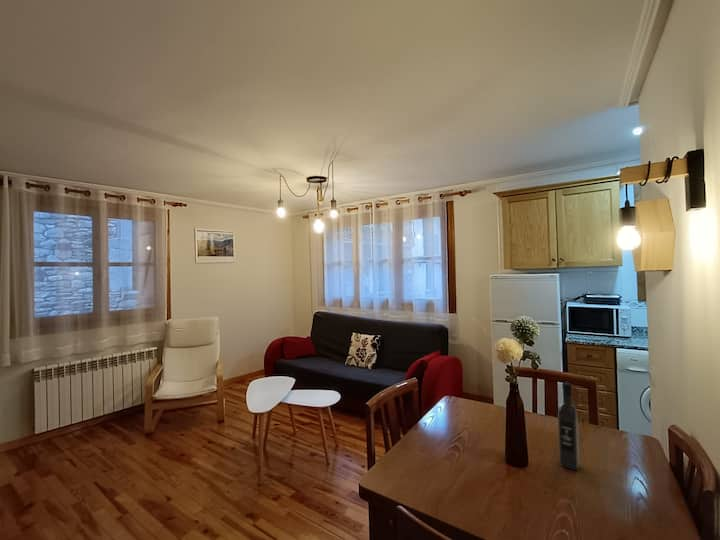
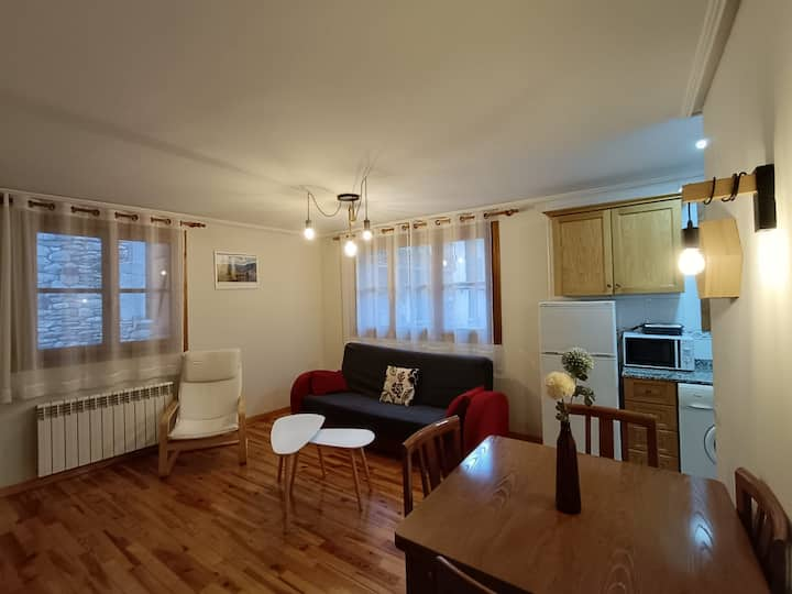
- wine bottle [557,381,580,471]
